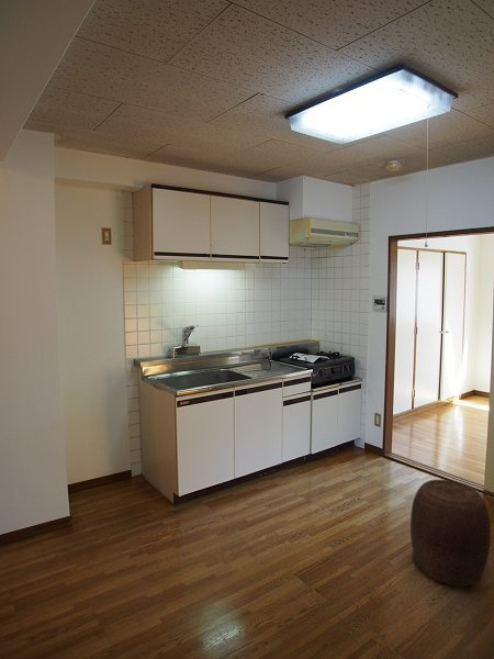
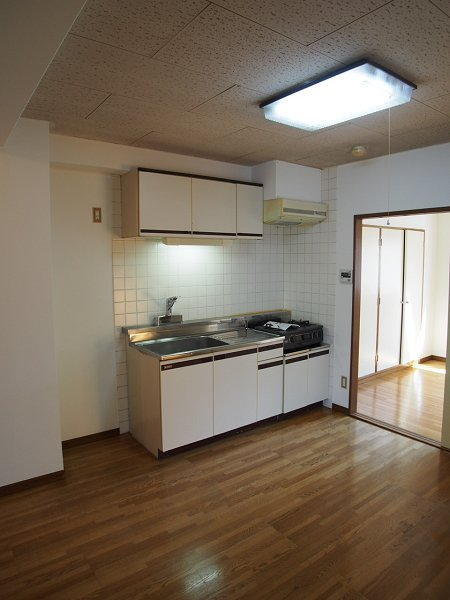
- stool [409,479,492,588]
